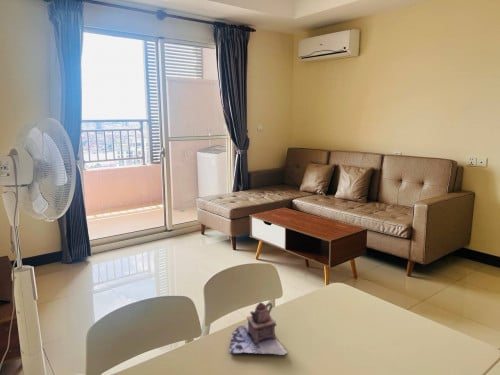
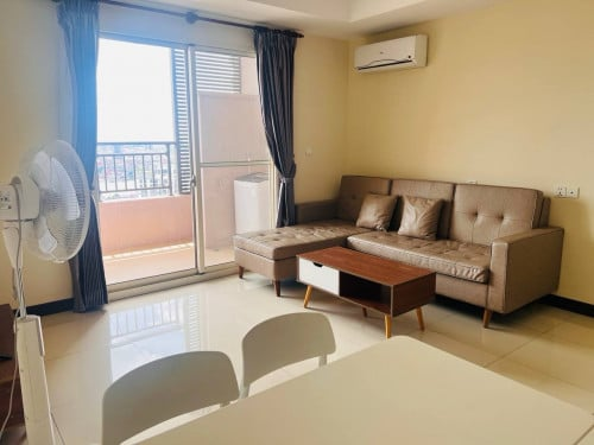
- teapot [228,301,289,356]
